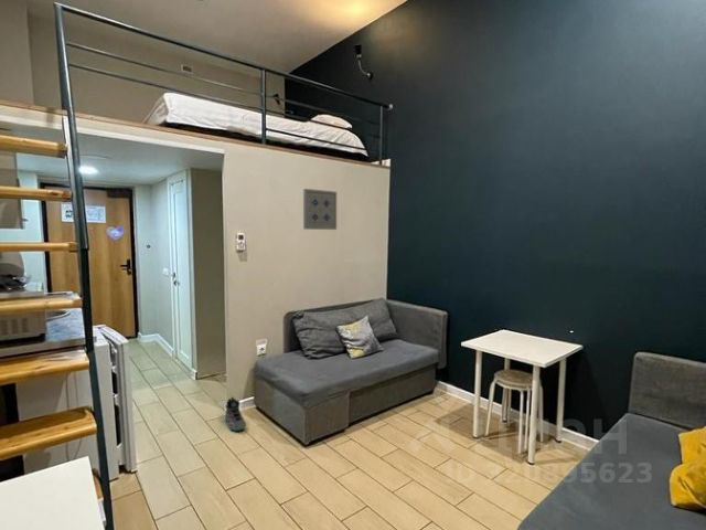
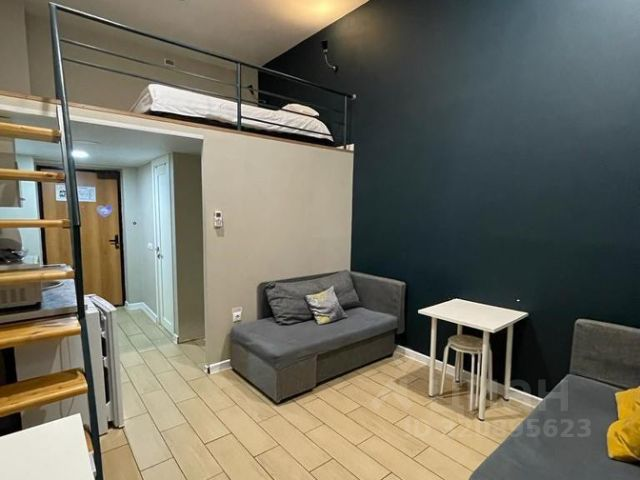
- wall art [302,188,338,231]
- sneaker [224,395,247,432]
